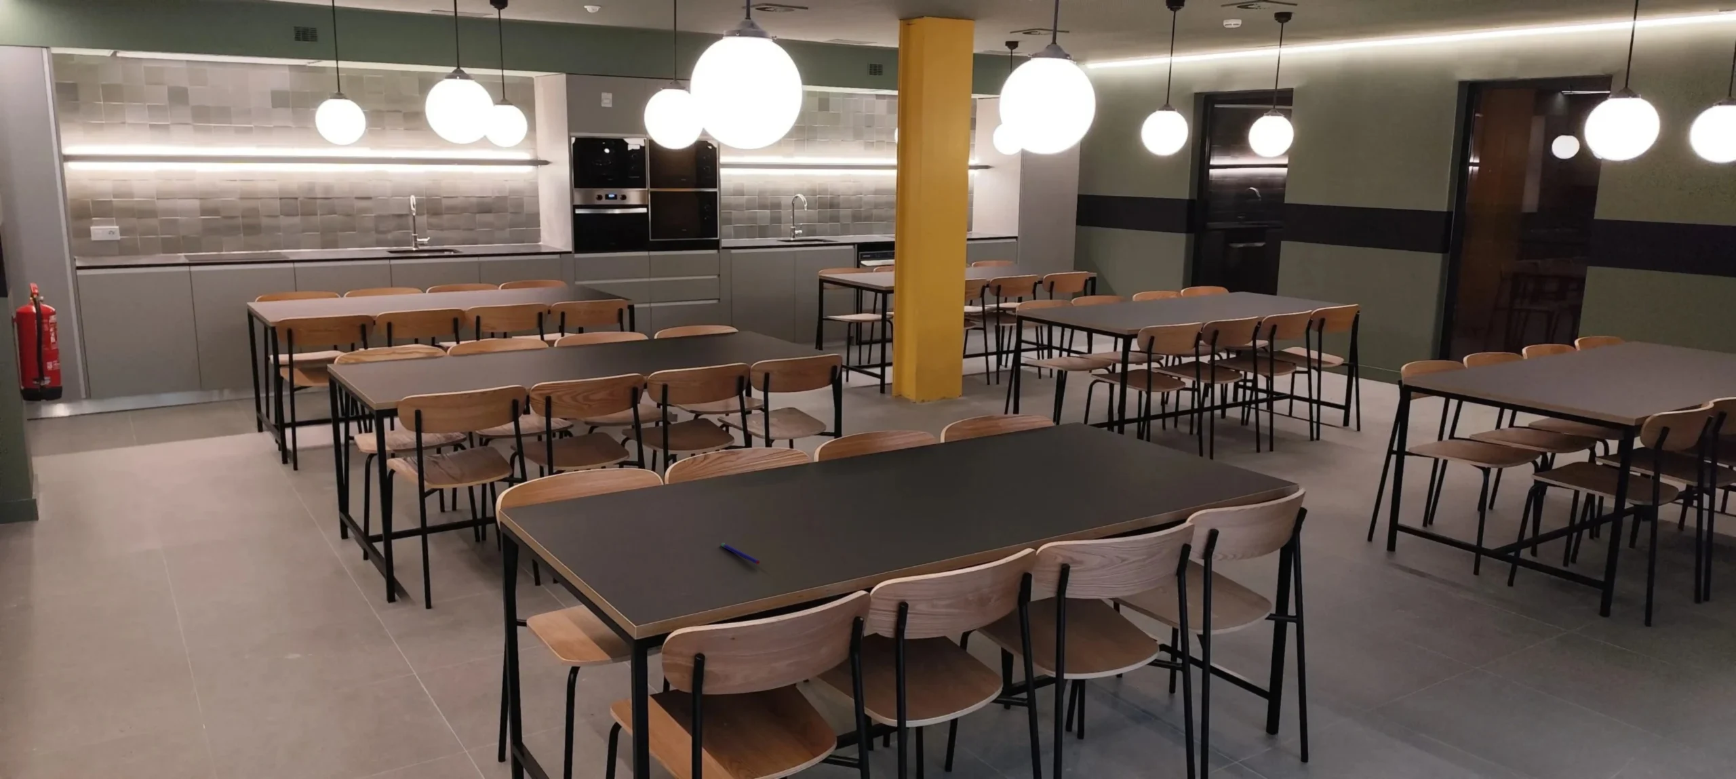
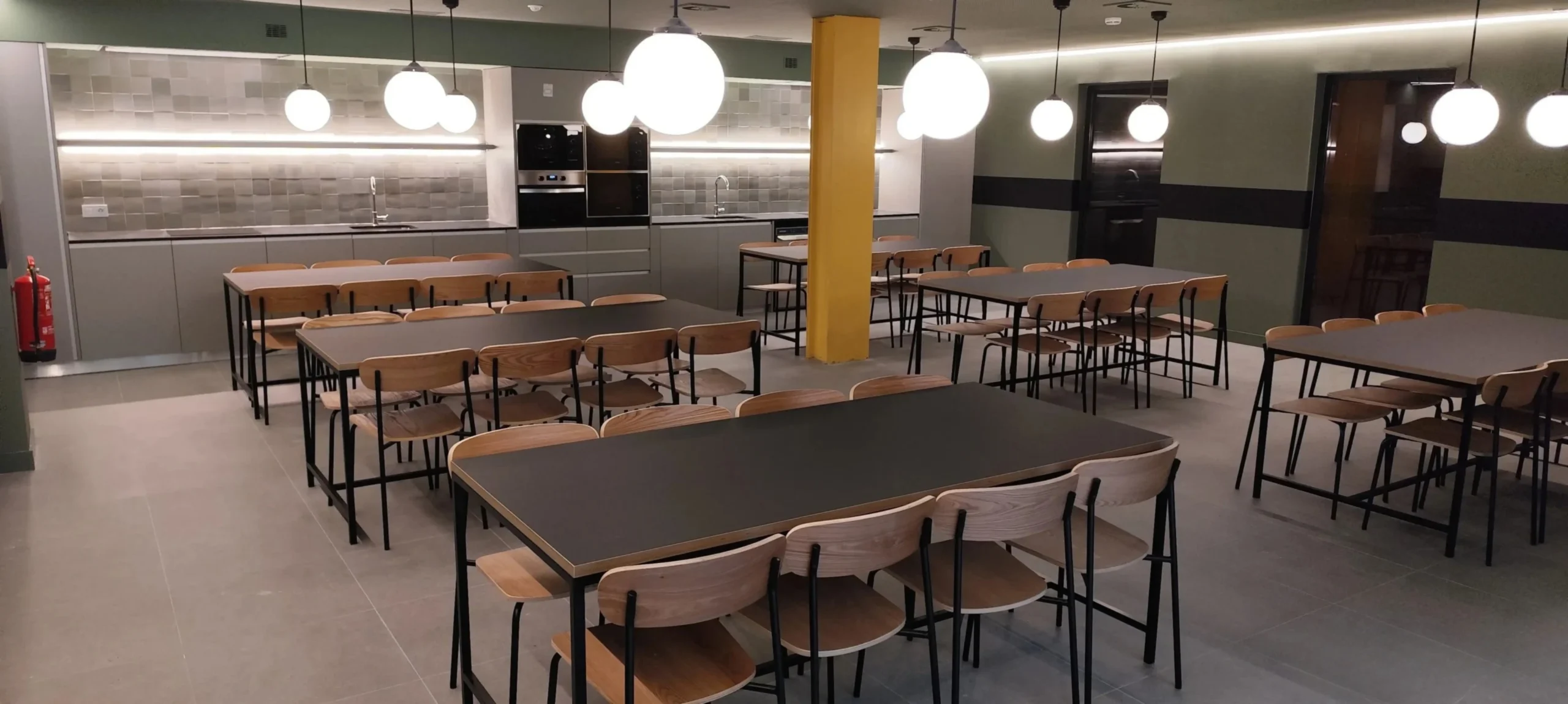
- pen [720,542,761,565]
